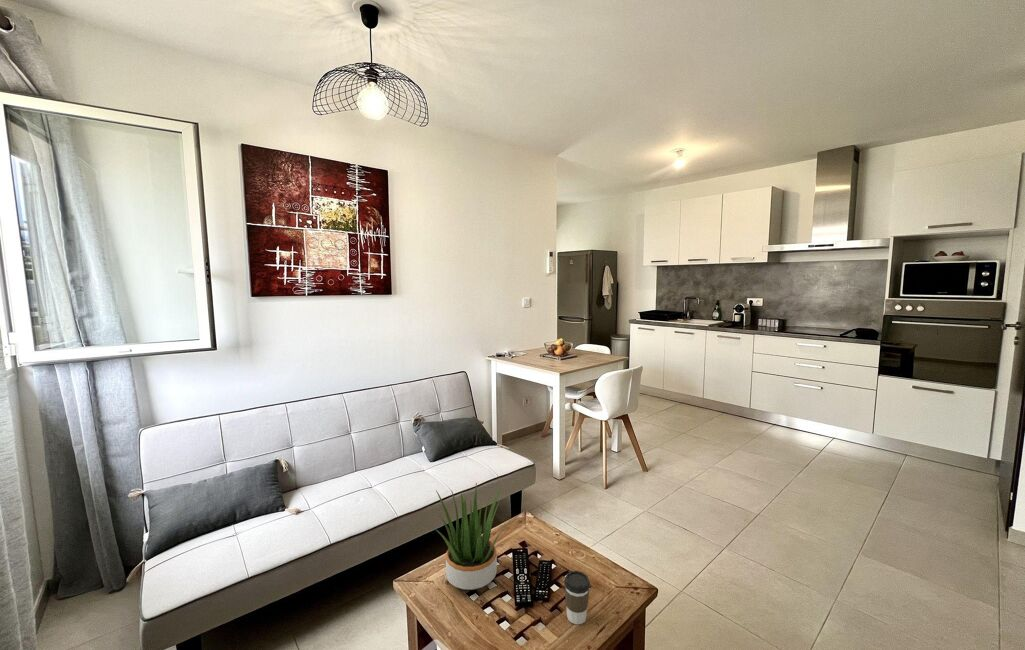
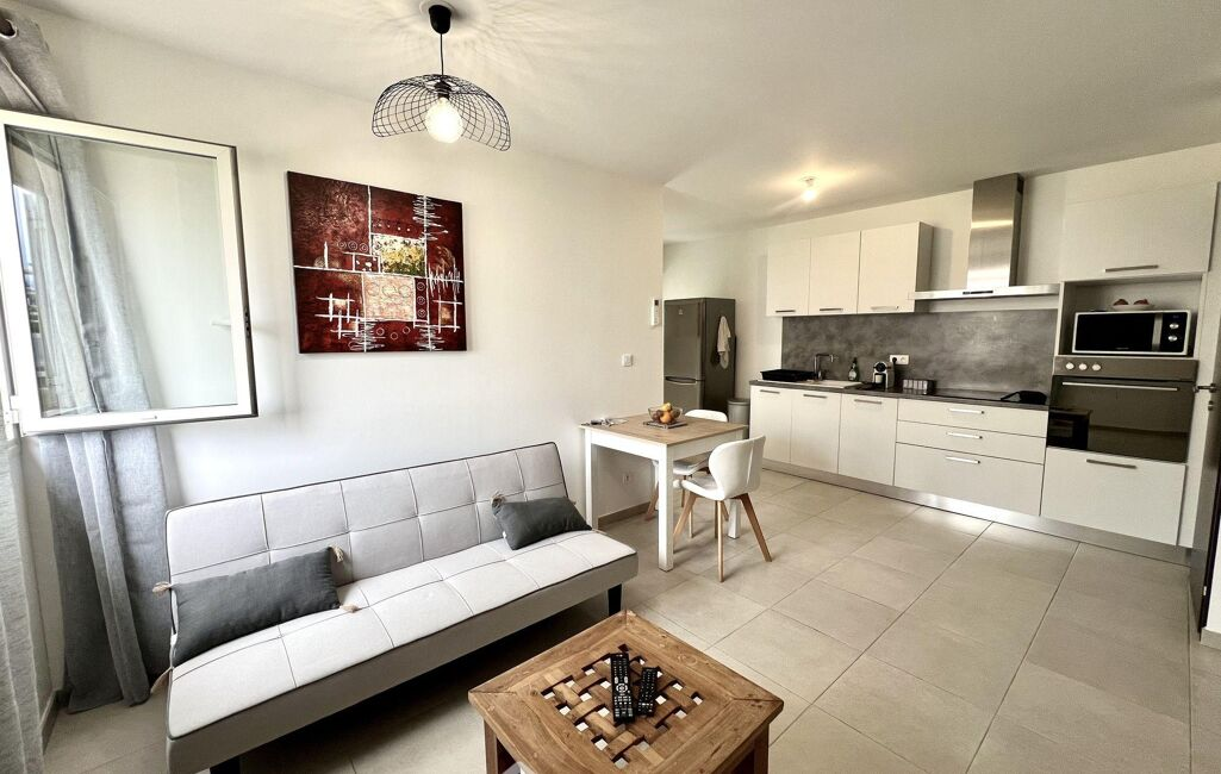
- coffee cup [563,570,591,625]
- potted plant [433,482,512,591]
